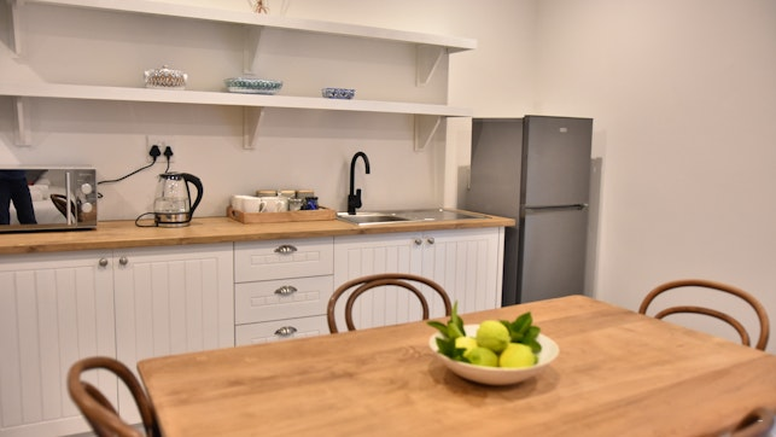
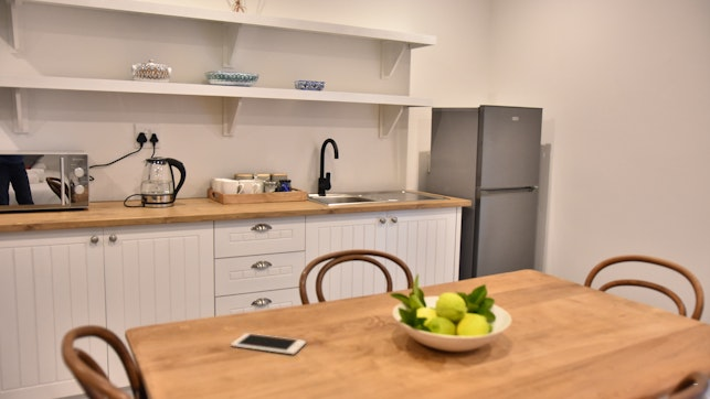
+ cell phone [230,332,307,355]
